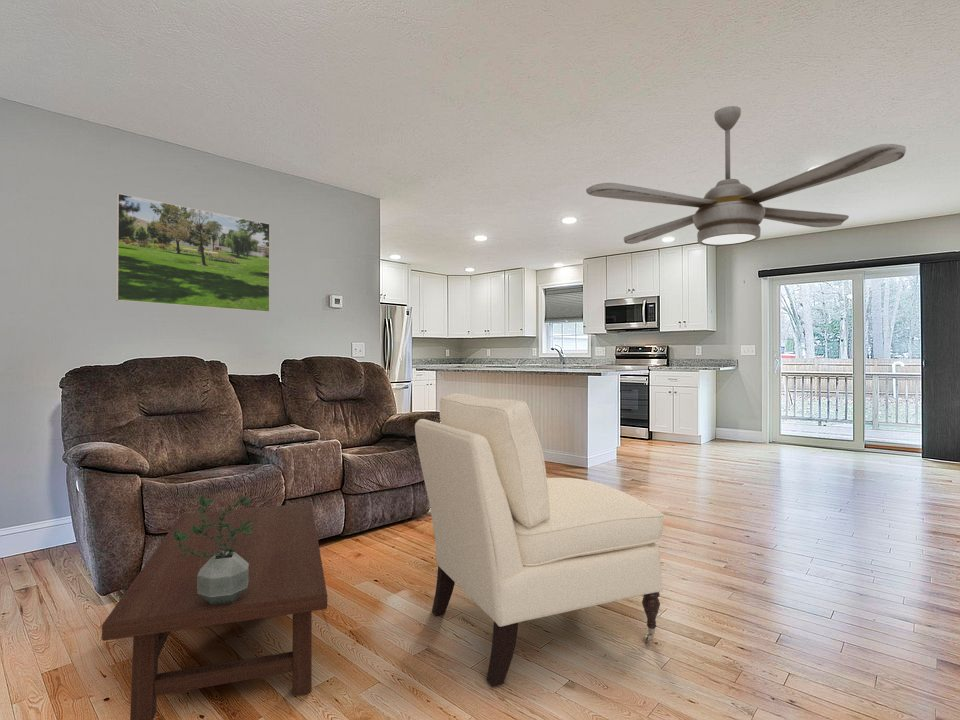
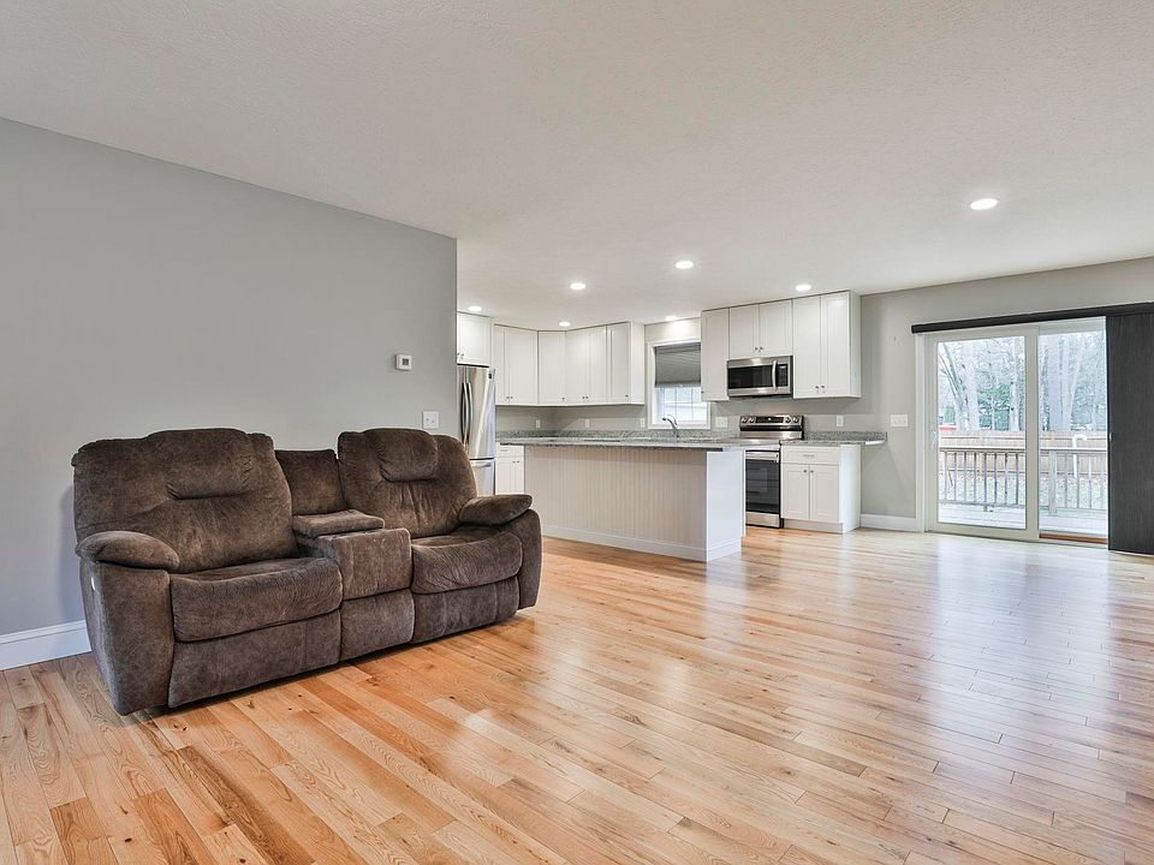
- potted plant [174,492,254,605]
- ceiling fan [585,105,907,247]
- coffee table [101,502,328,720]
- chair [414,392,664,688]
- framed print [115,192,271,313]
